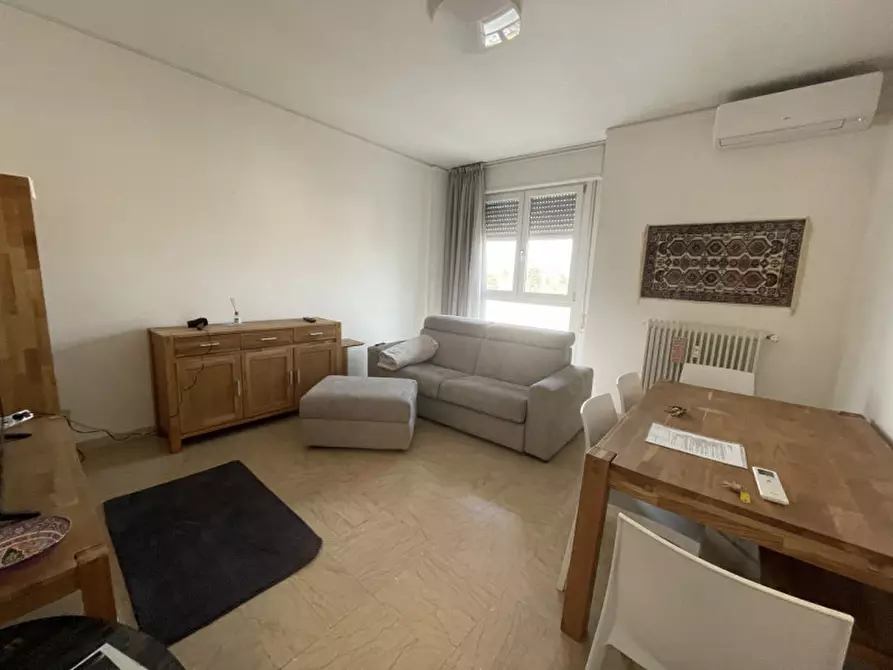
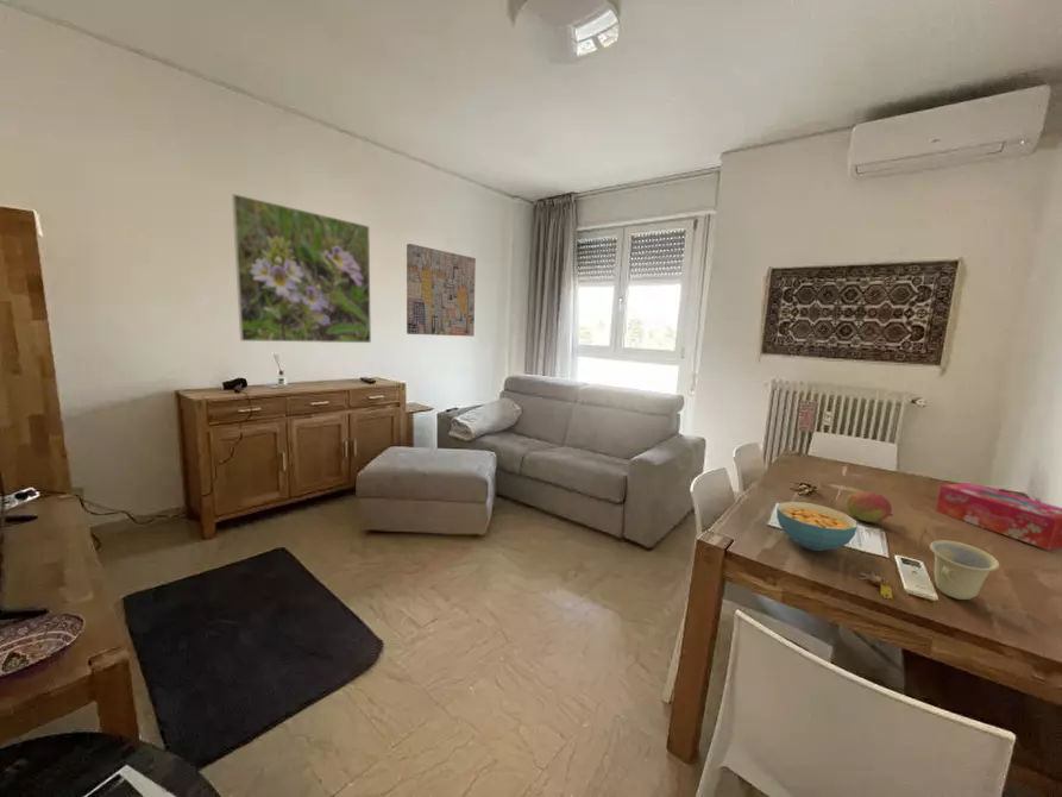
+ cereal bowl [775,501,859,552]
+ wall art [406,243,477,338]
+ tissue box [935,482,1062,551]
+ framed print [231,193,372,344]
+ fruit [844,491,894,523]
+ cup [929,539,1000,601]
